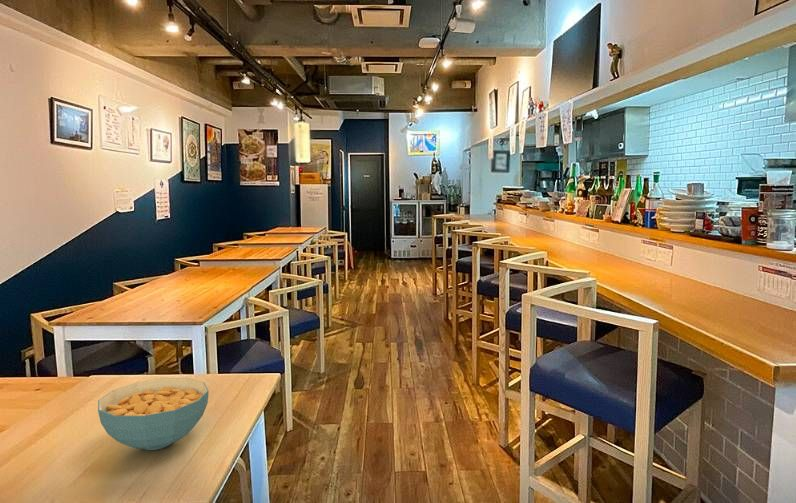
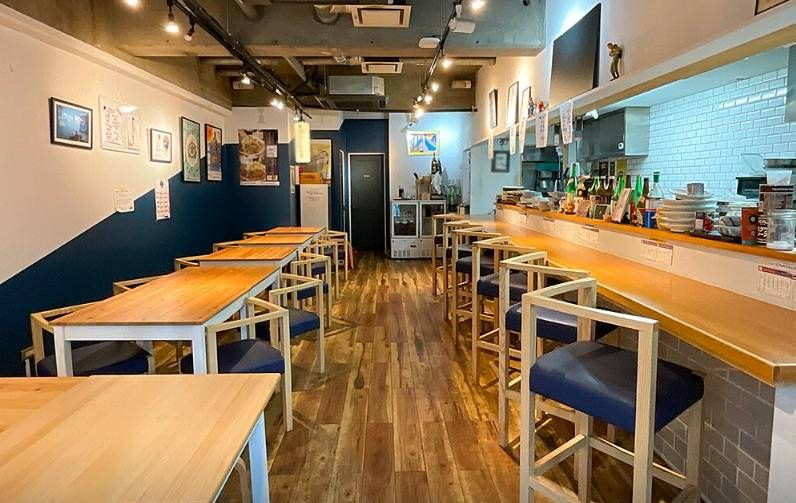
- cereal bowl [97,377,210,451]
